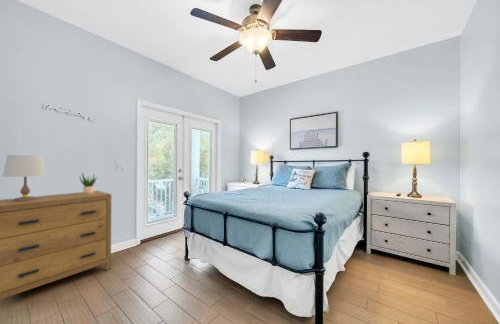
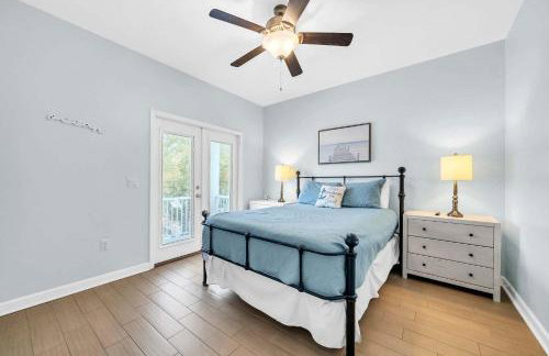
- table lamp [1,154,47,202]
- dresser [0,190,112,300]
- potted plant [79,173,97,194]
